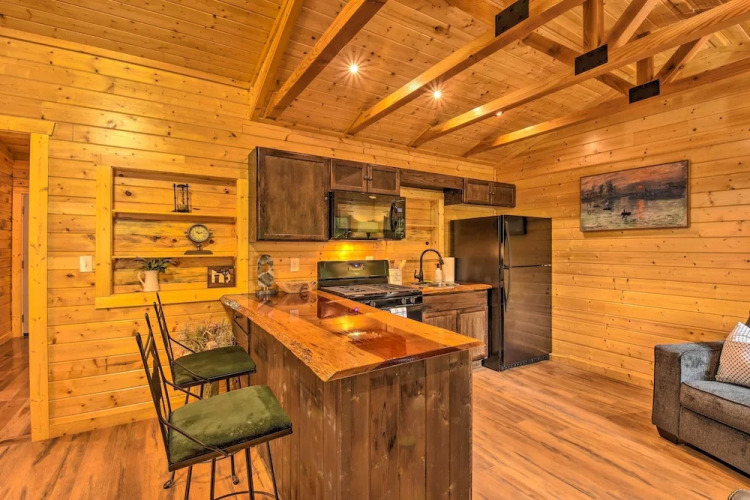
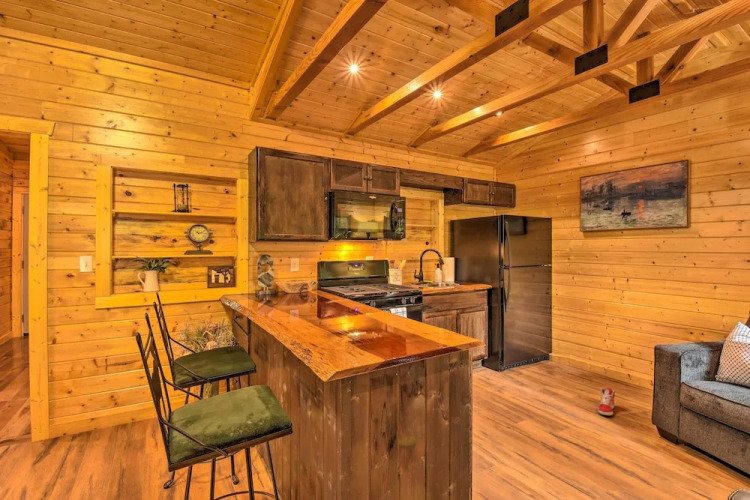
+ sneaker [597,387,616,417]
